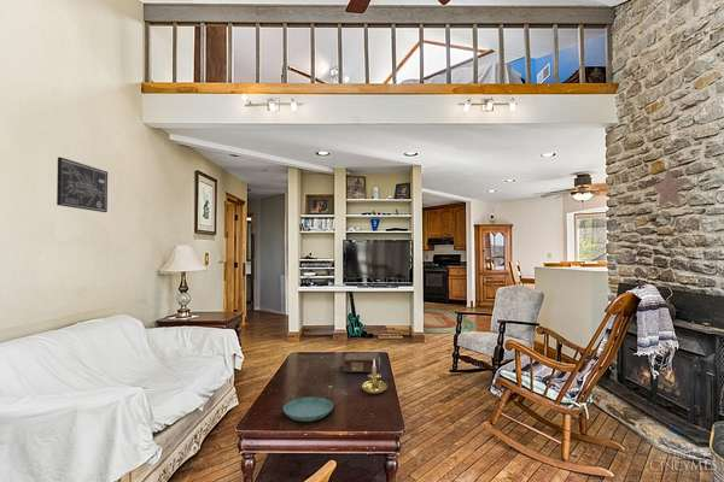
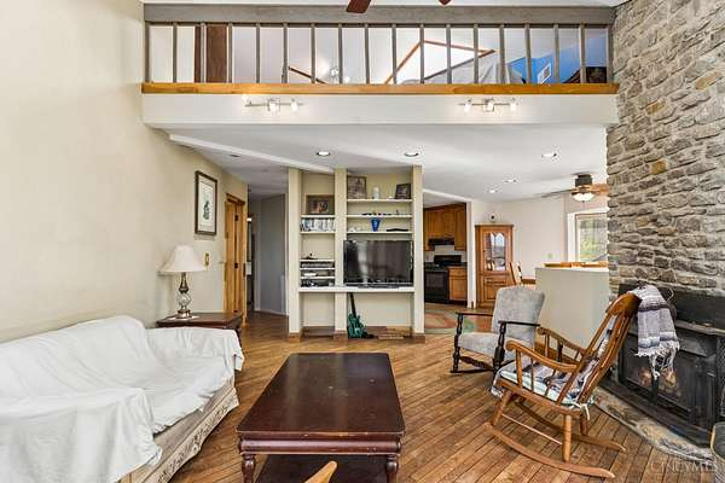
- decorative star [652,166,688,210]
- candle holder [361,360,389,395]
- saucer [282,396,334,423]
- book [341,351,381,374]
- wall art [56,157,109,213]
